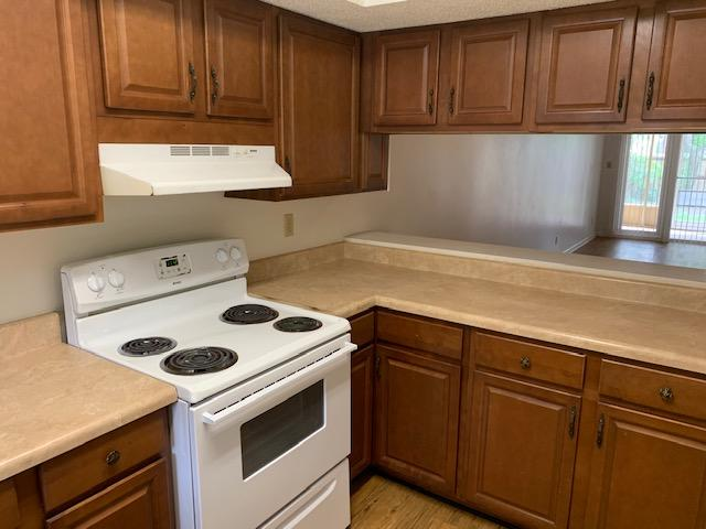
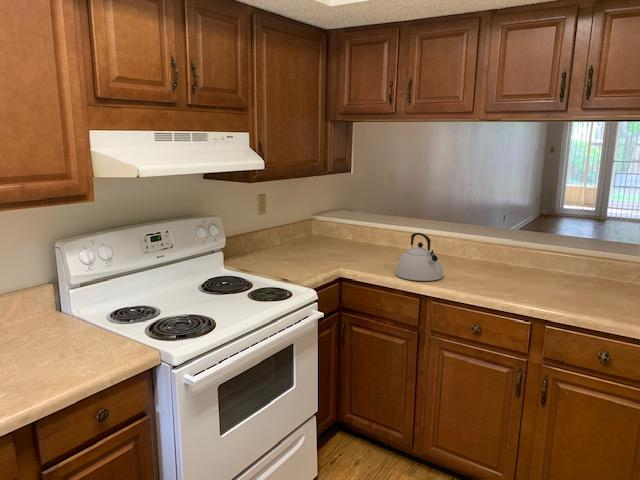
+ kettle [394,232,444,282]
